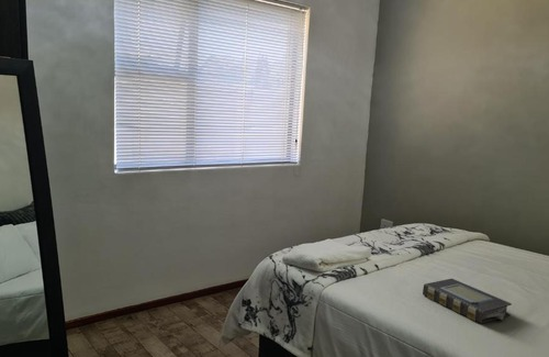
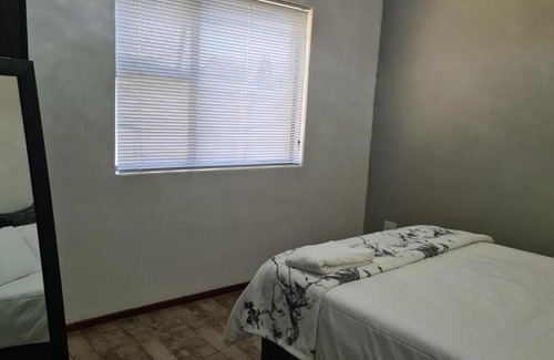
- book [422,277,513,325]
